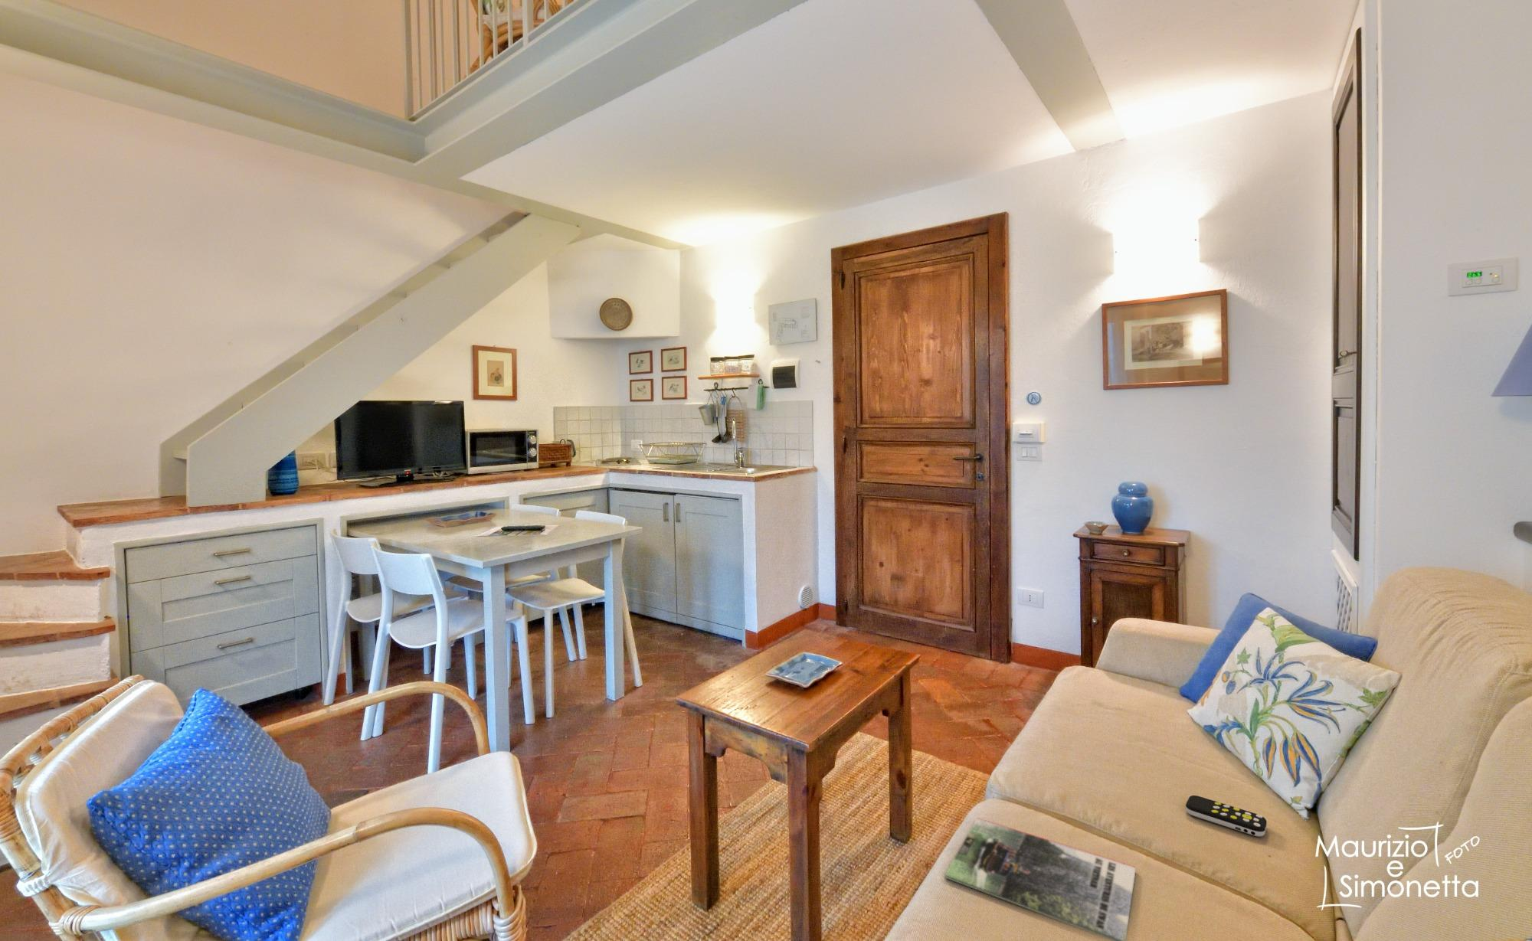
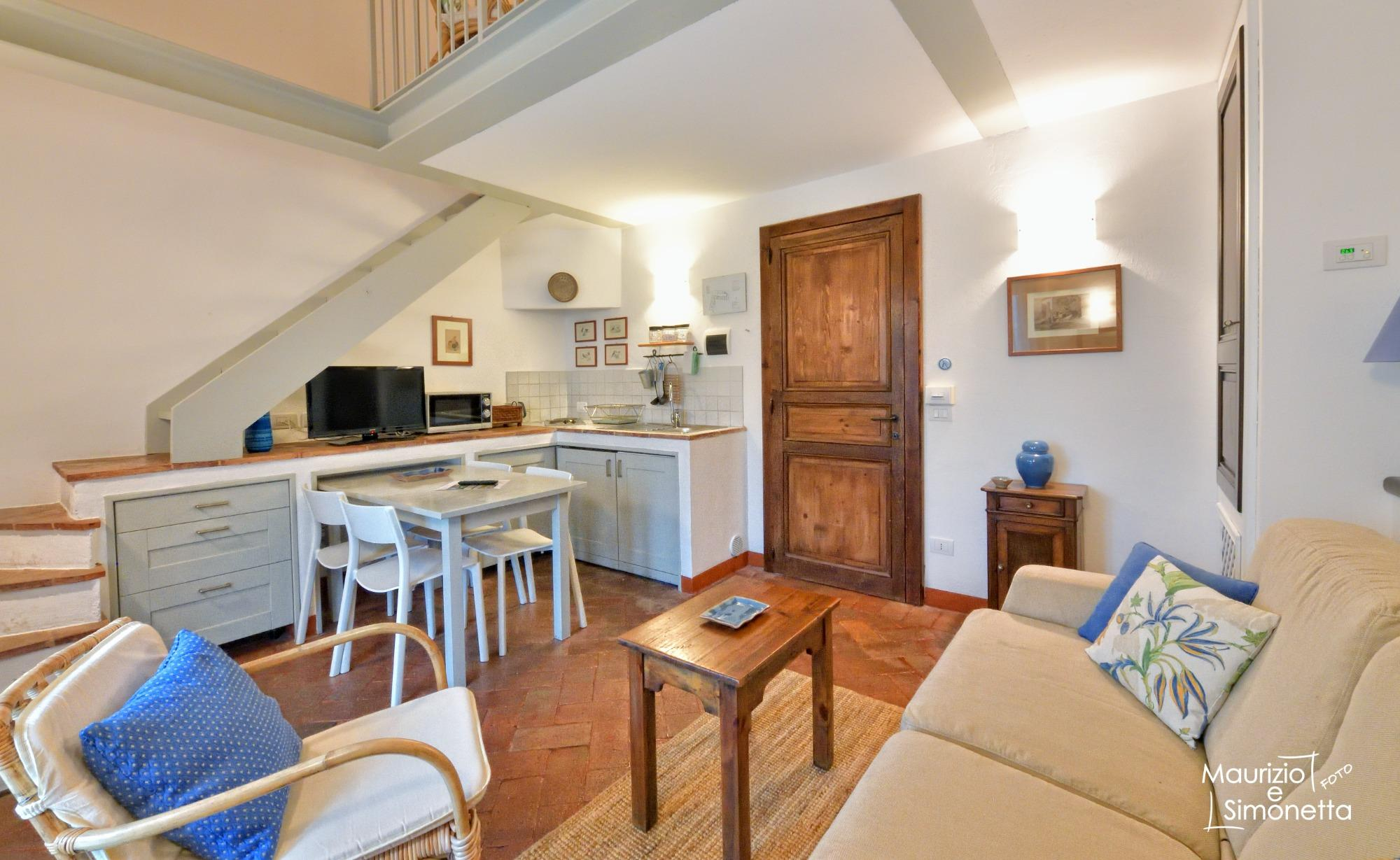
- remote control [1185,794,1268,838]
- magazine [943,817,1137,941]
